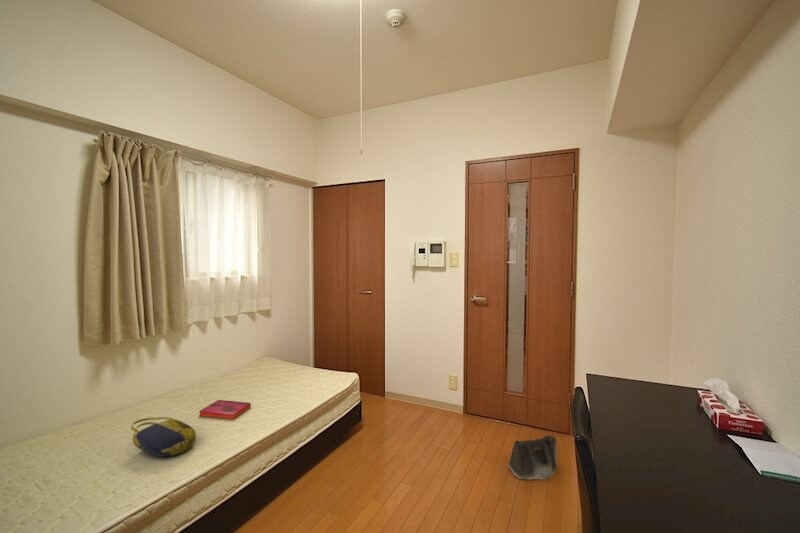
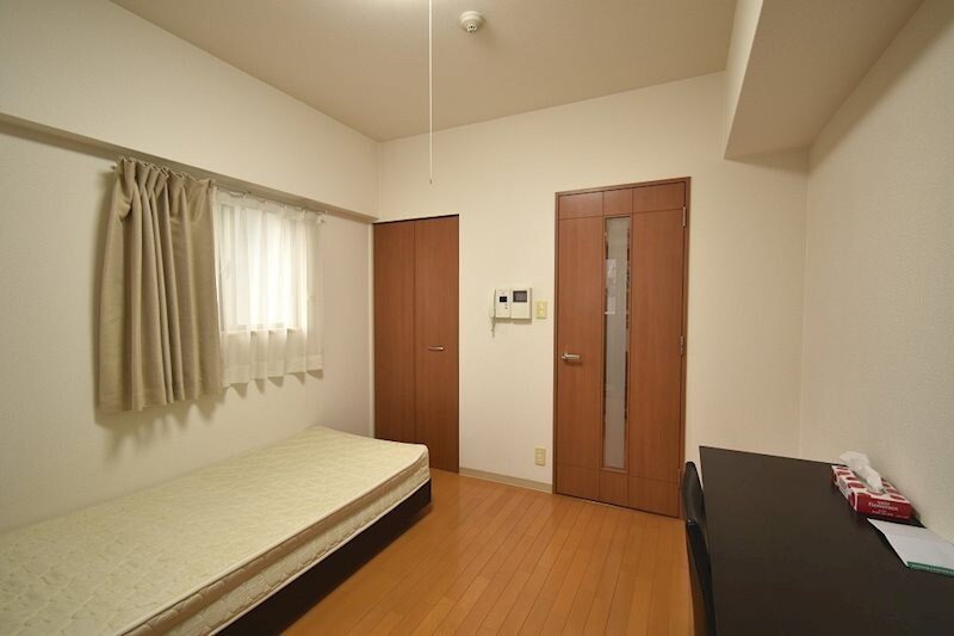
- tote bag [130,416,197,458]
- saddlebag [507,435,558,481]
- hardback book [198,399,252,420]
